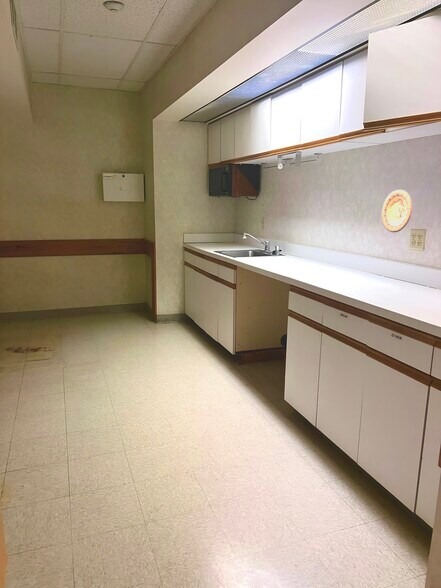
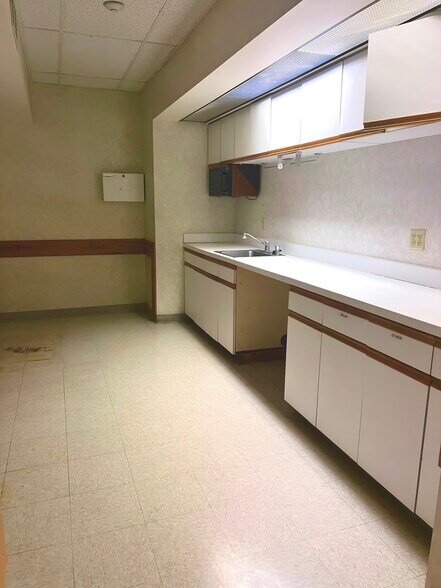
- decorative plate [381,189,413,233]
